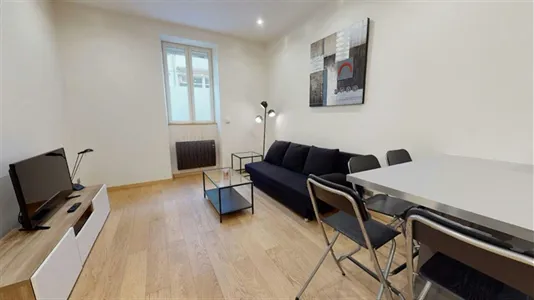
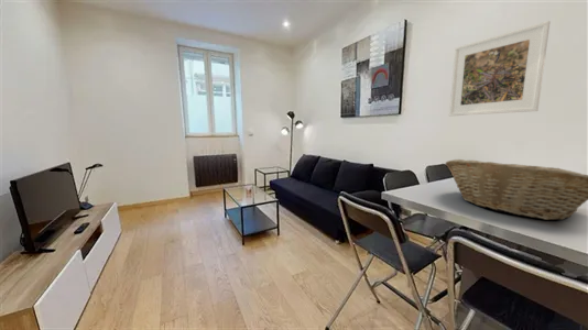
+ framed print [448,20,552,117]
+ fruit basket [445,158,588,221]
